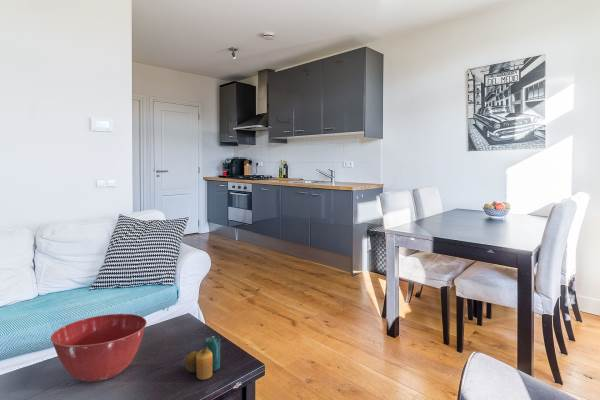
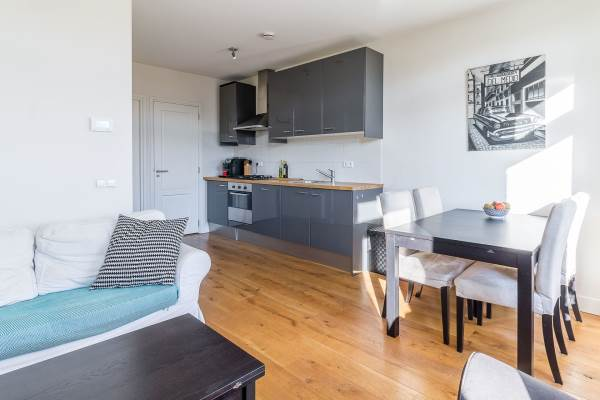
- candle [184,335,221,381]
- mixing bowl [50,313,148,383]
